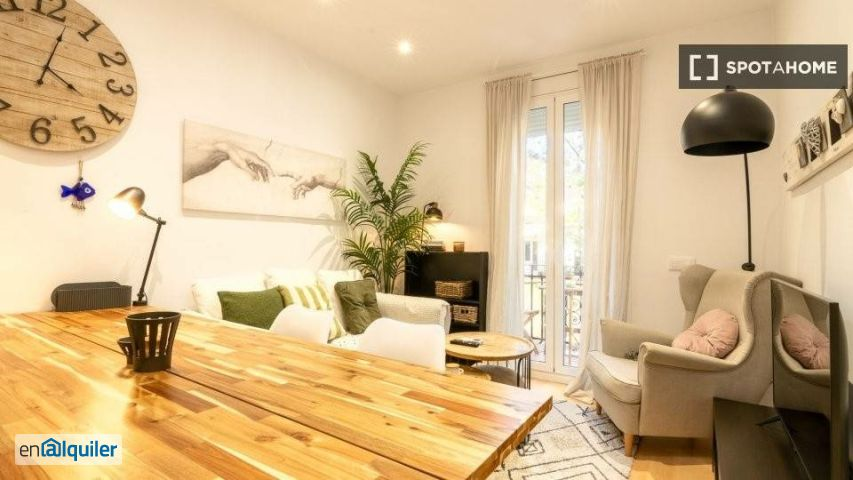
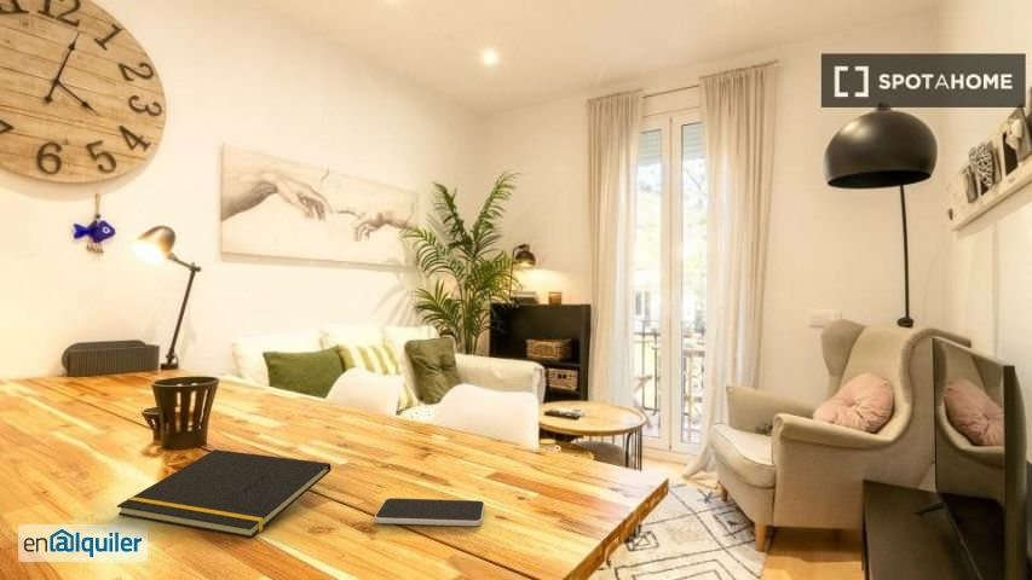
+ smartphone [373,497,485,527]
+ notepad [116,448,333,539]
